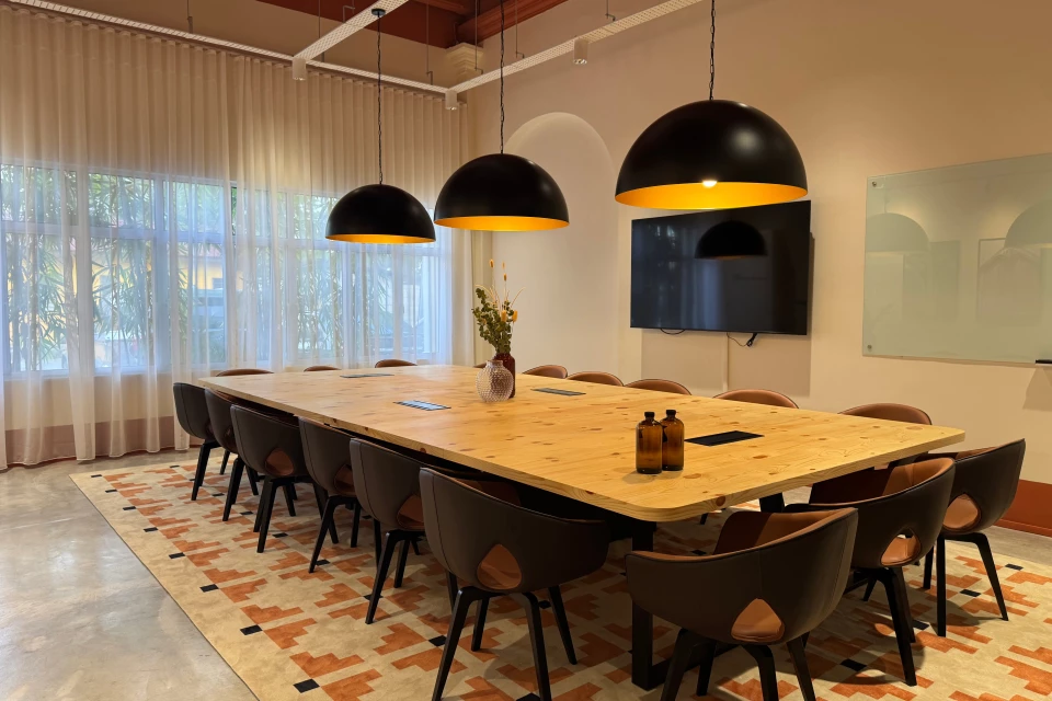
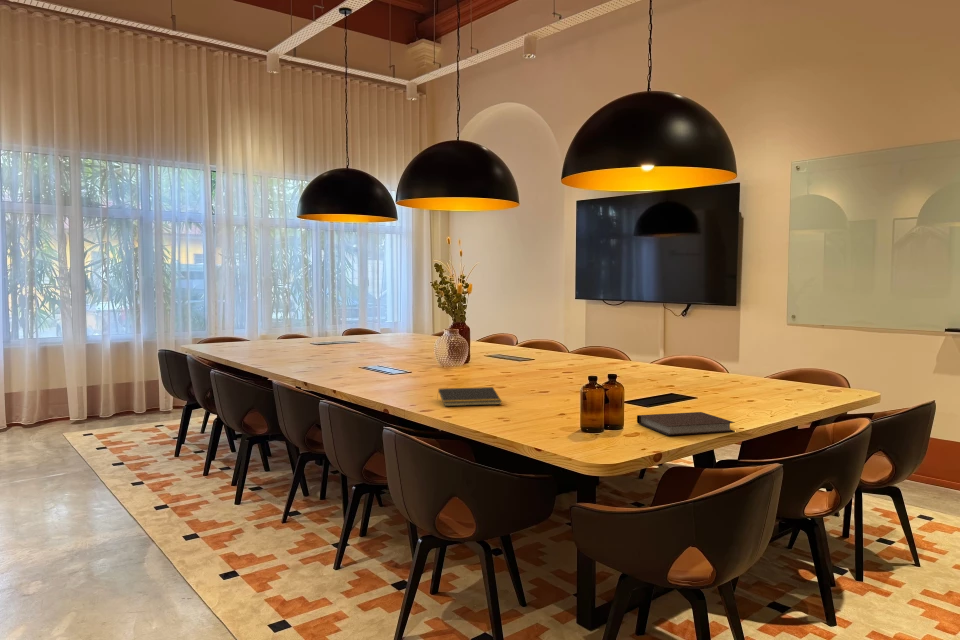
+ notepad [436,386,503,407]
+ notebook [636,411,736,436]
